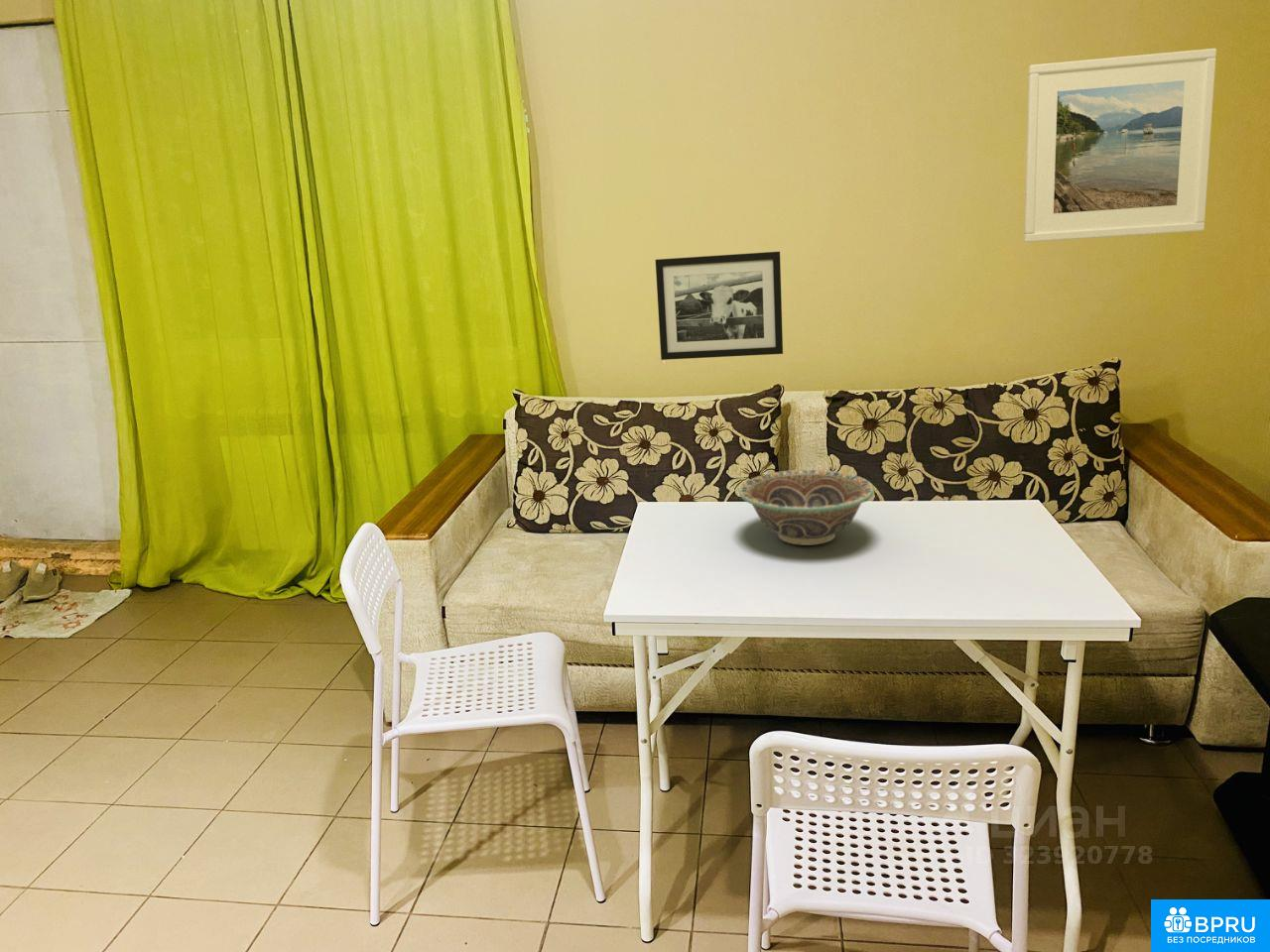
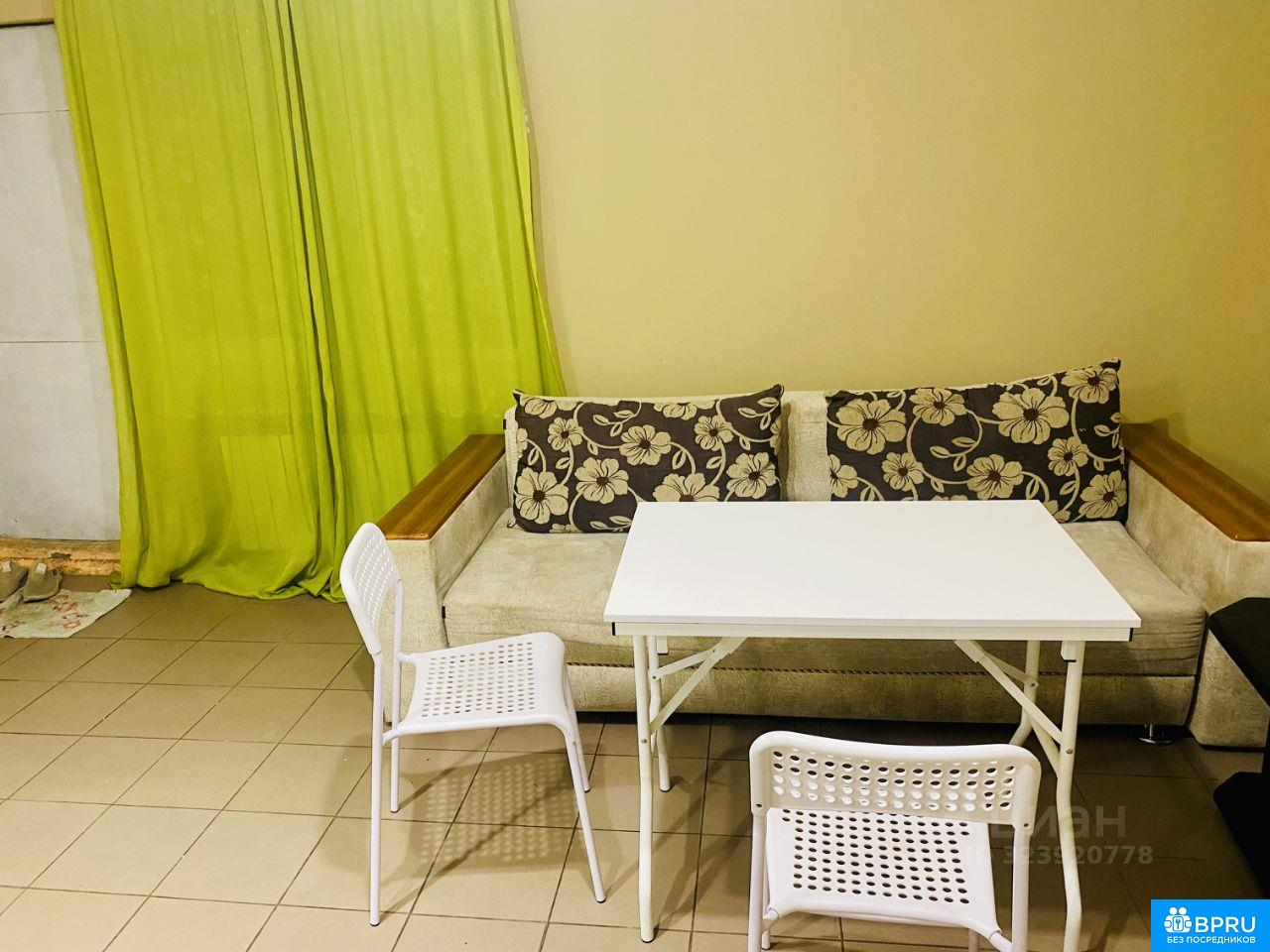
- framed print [1023,48,1217,243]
- decorative bowl [738,469,876,546]
- picture frame [655,251,784,361]
